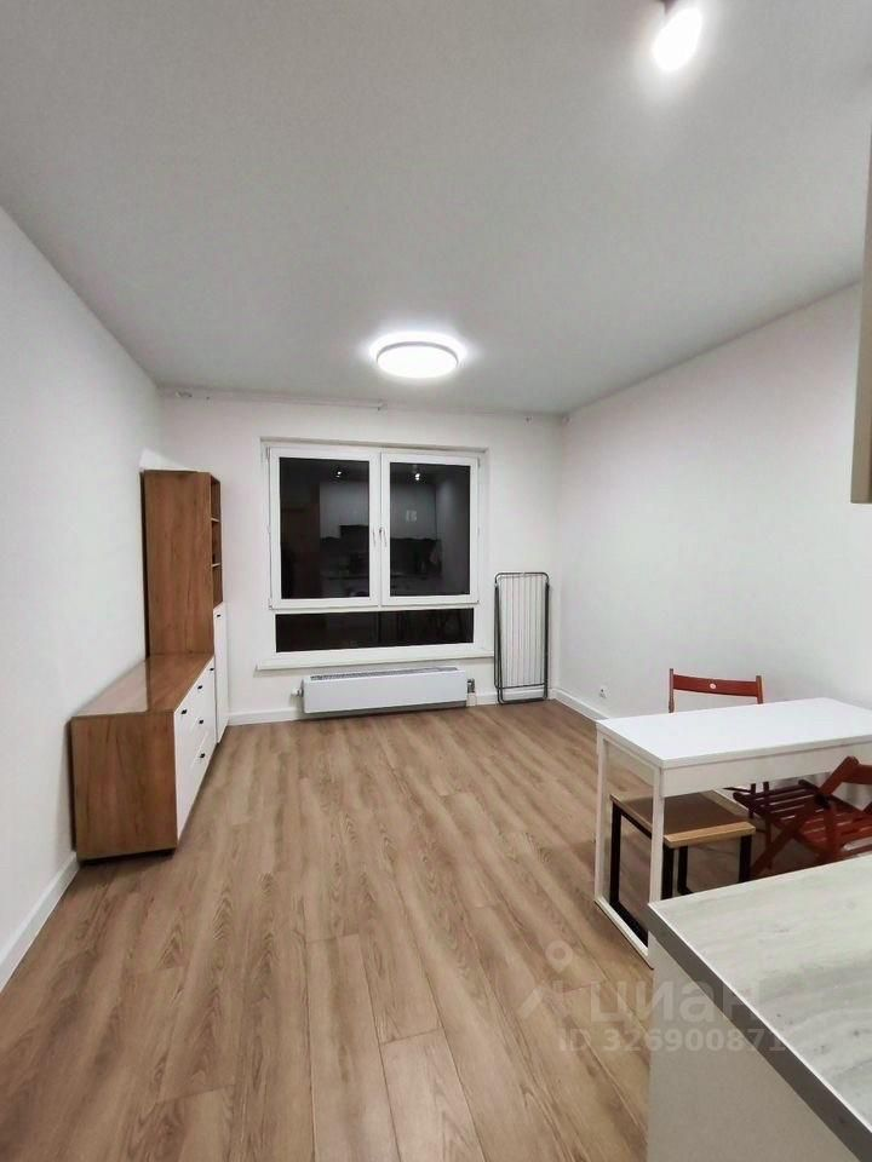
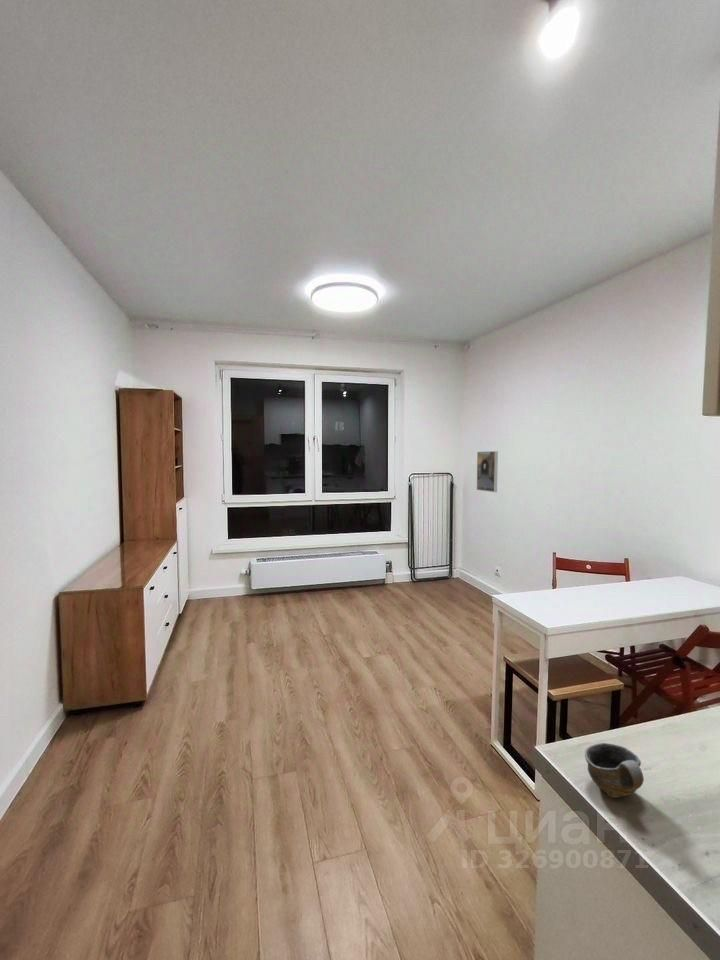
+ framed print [476,450,499,493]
+ cup [584,742,645,799]
